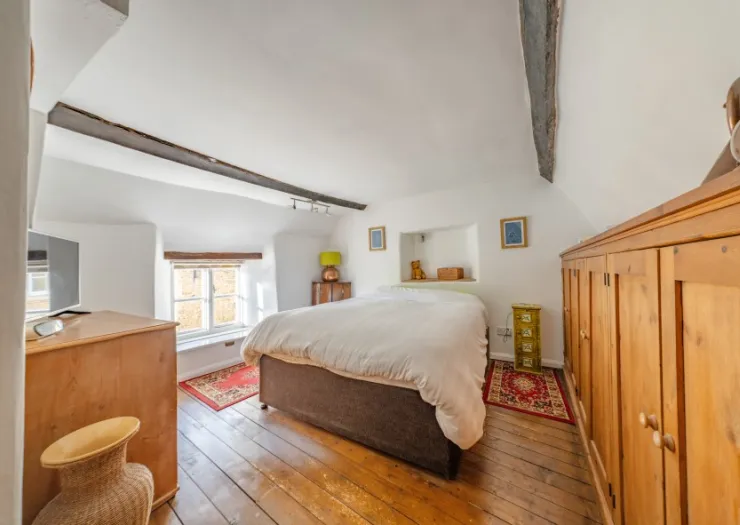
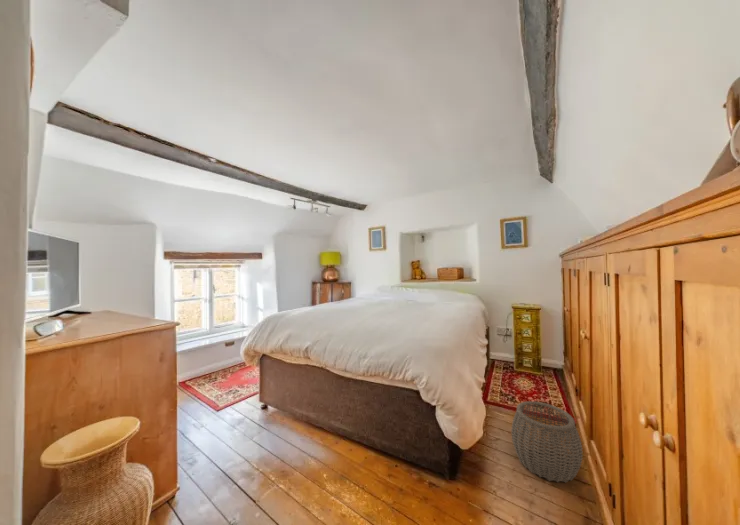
+ woven basket [510,400,584,483]
